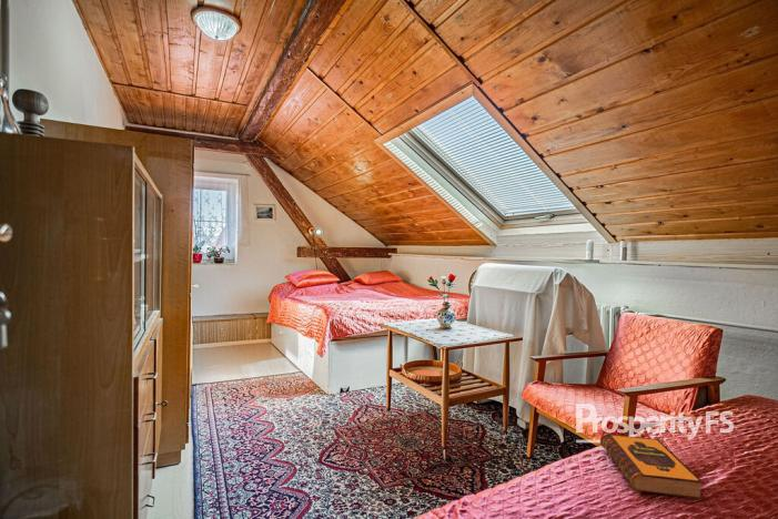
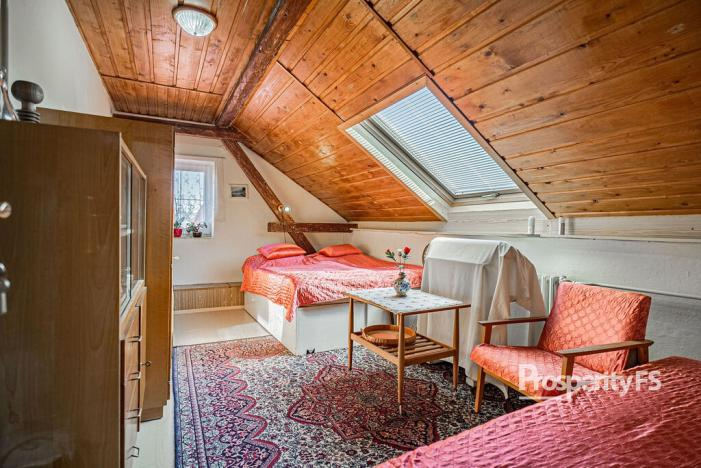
- hardback book [599,432,705,500]
